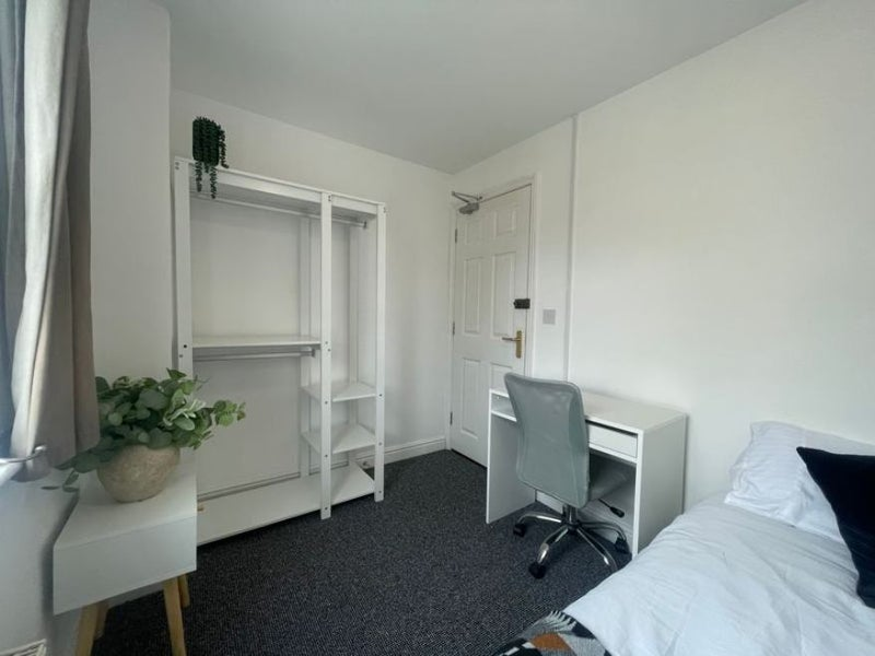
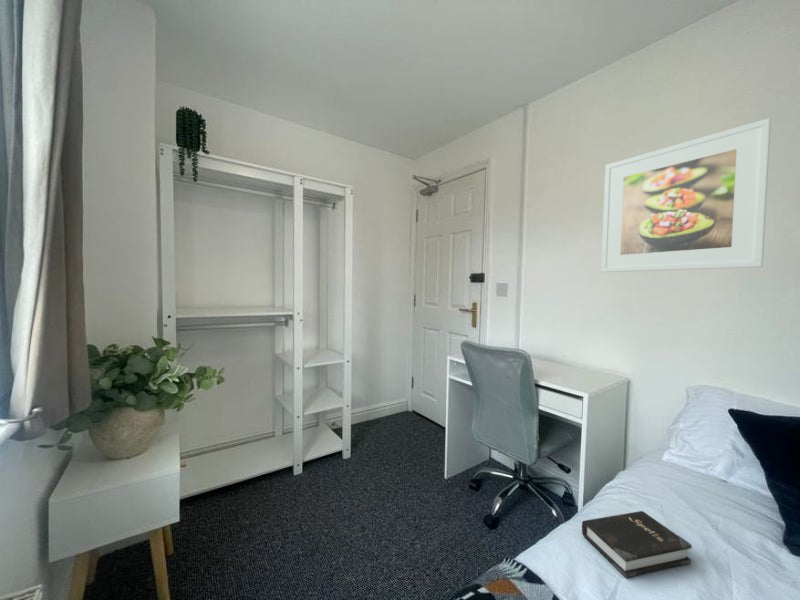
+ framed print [600,117,772,273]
+ hardback book [581,510,693,579]
